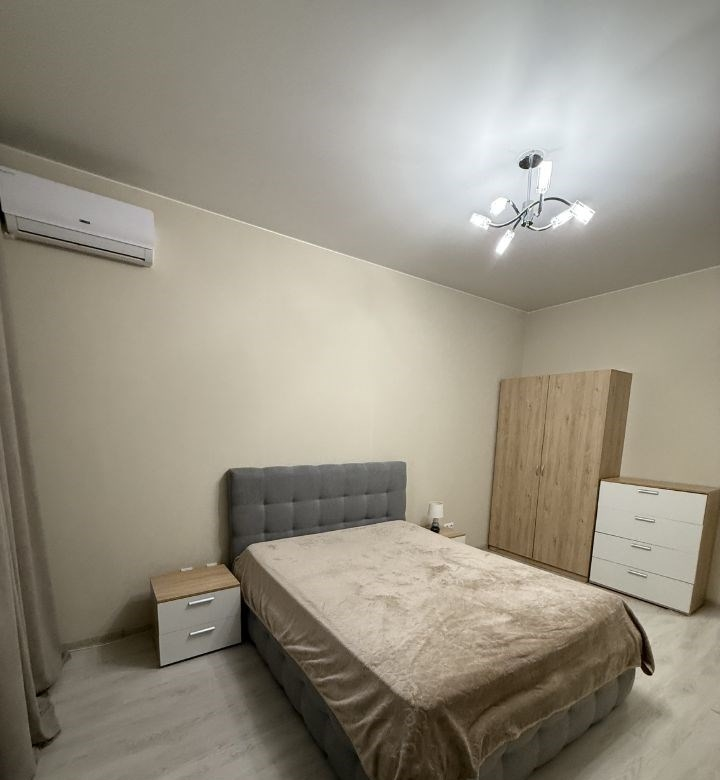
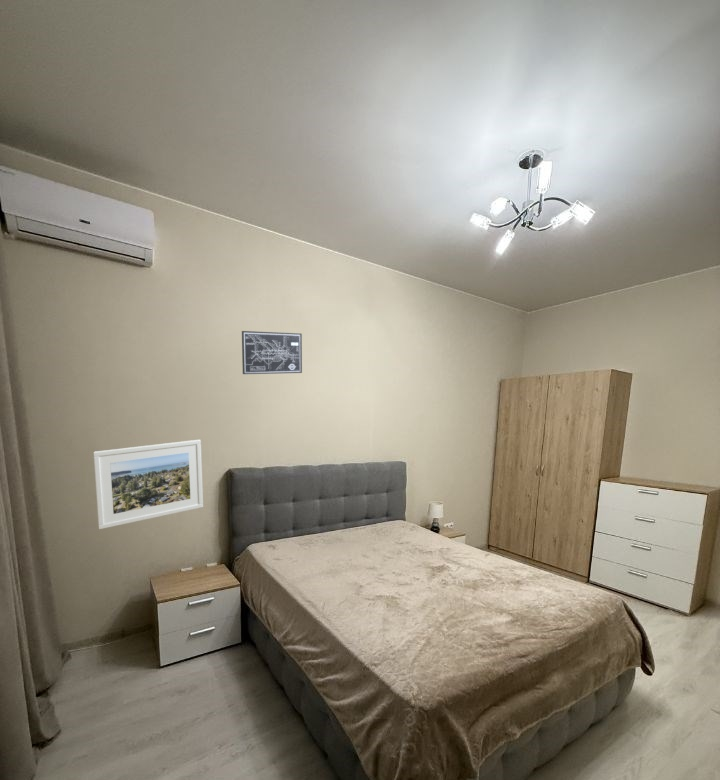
+ wall art [241,330,303,375]
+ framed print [92,439,204,530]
